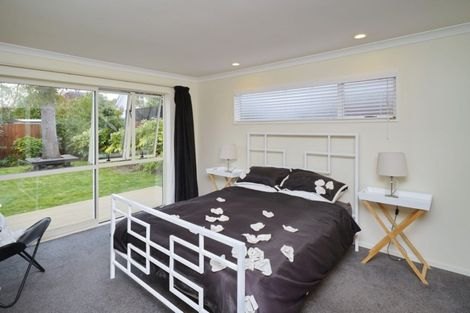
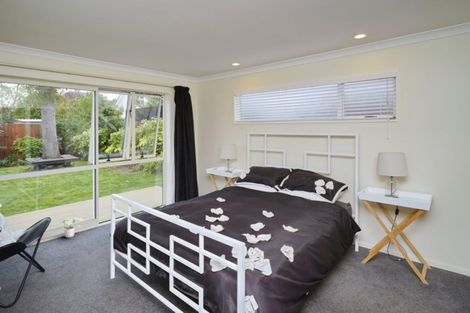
+ potted plant [58,217,85,239]
